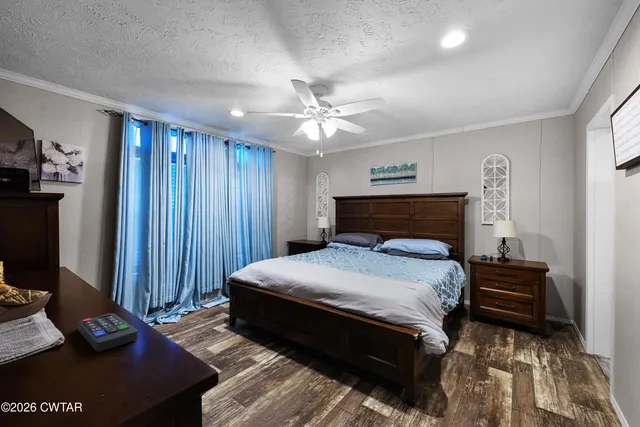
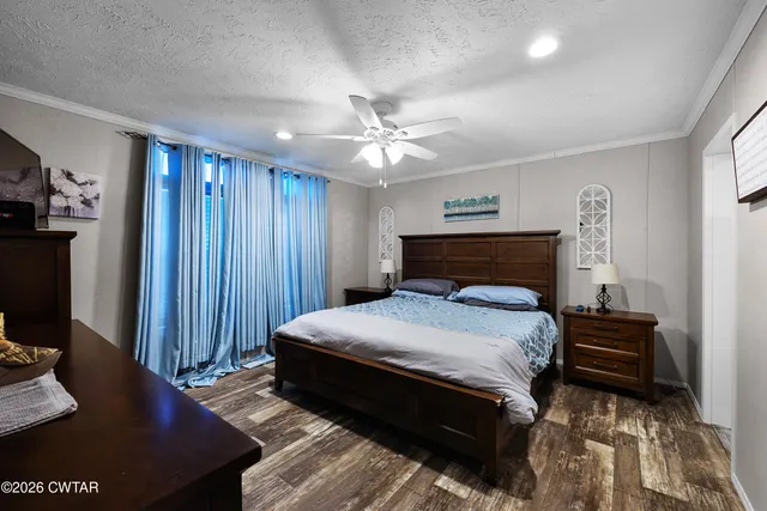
- remote control [77,312,138,353]
